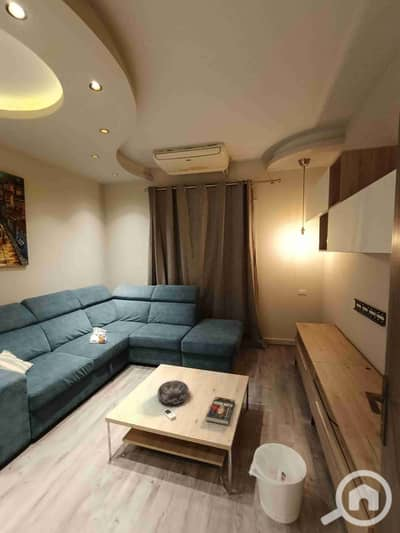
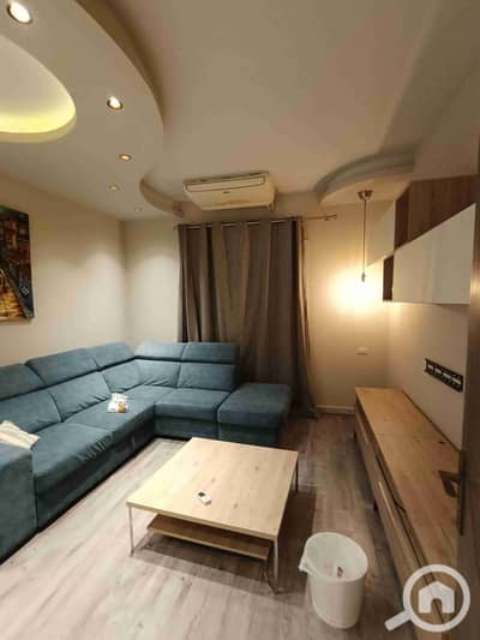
- book [205,395,236,427]
- decorative bowl [156,379,190,405]
